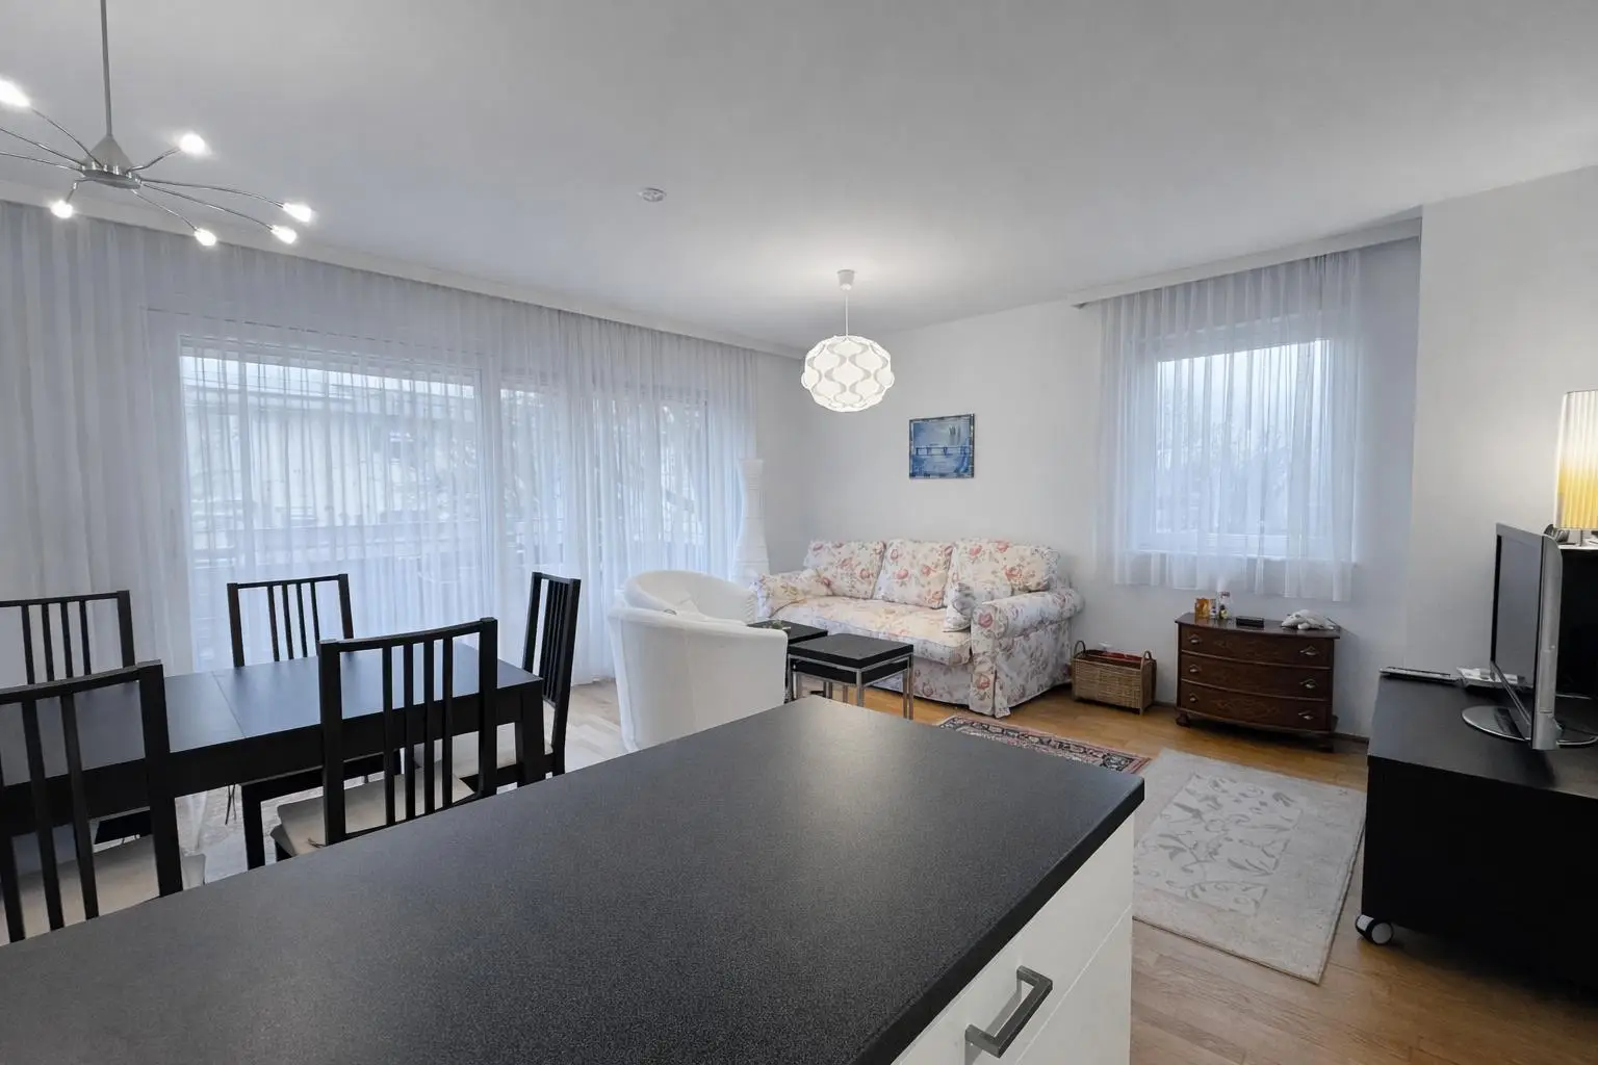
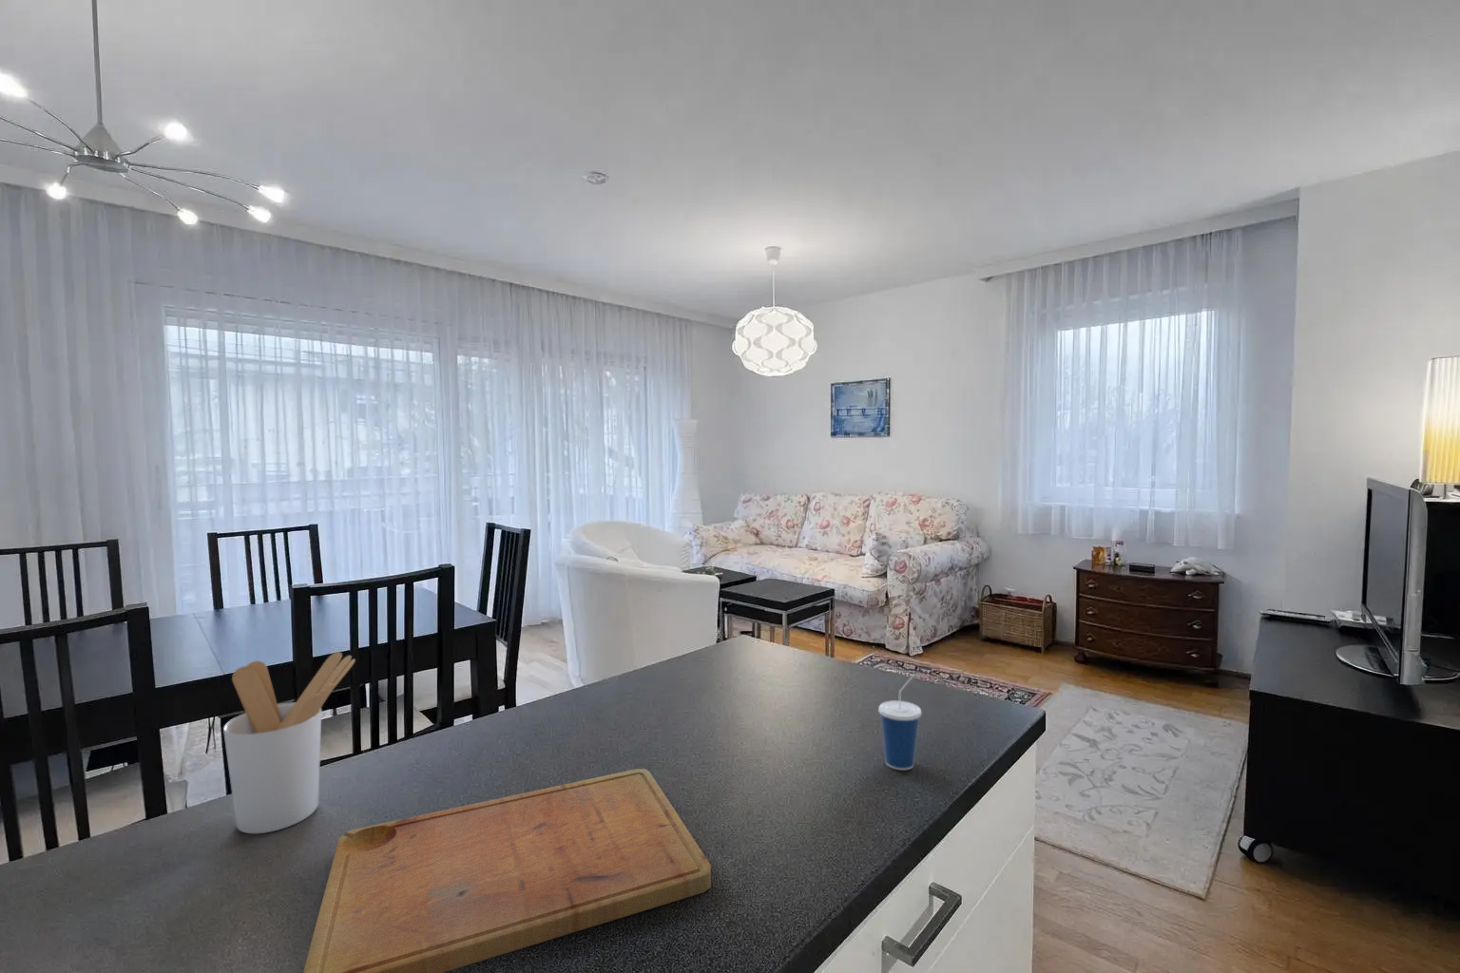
+ cup [878,675,923,771]
+ cutting board [302,768,712,973]
+ utensil holder [223,650,356,834]
